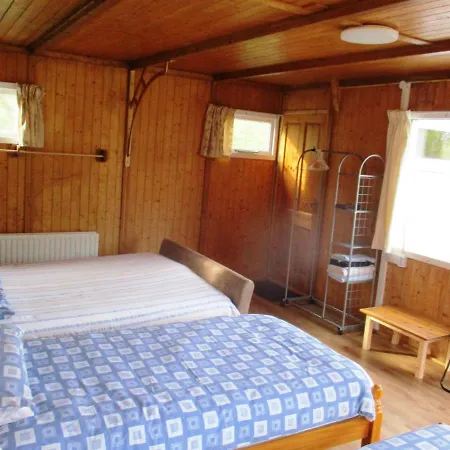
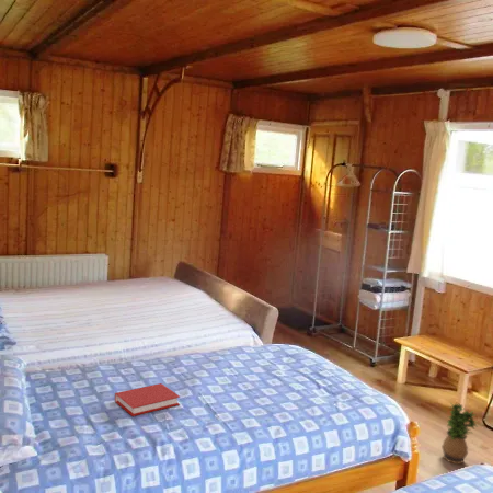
+ book [114,382,181,417]
+ potted plant [440,403,478,465]
